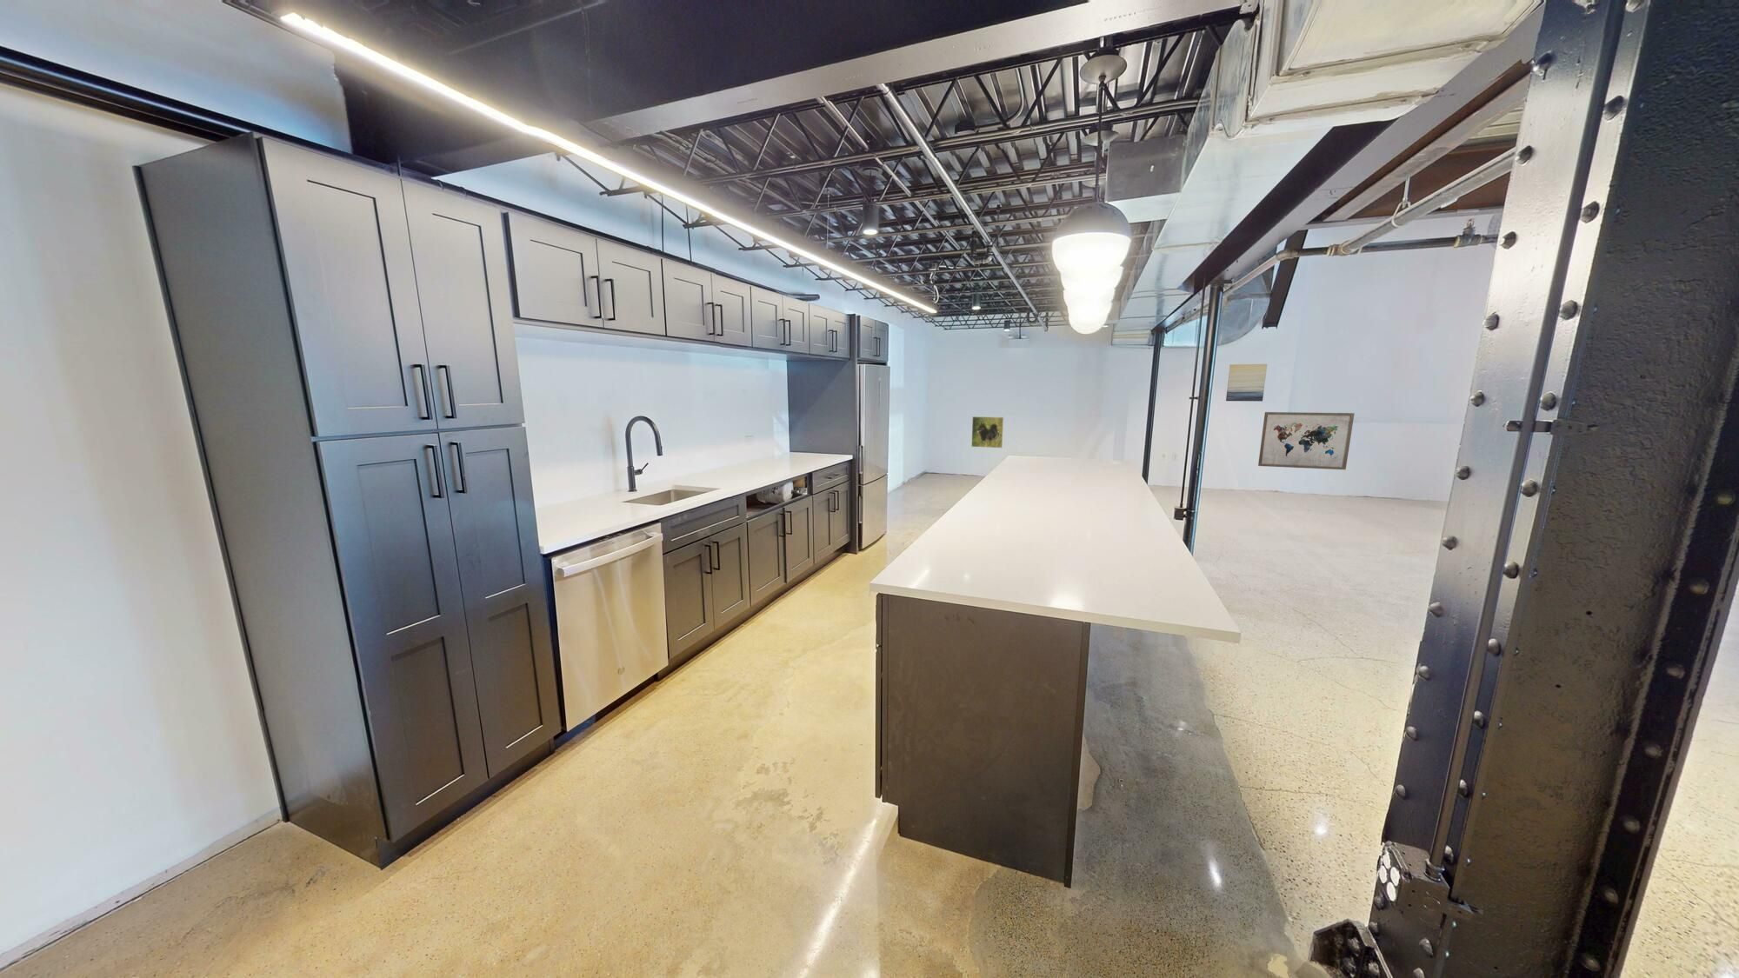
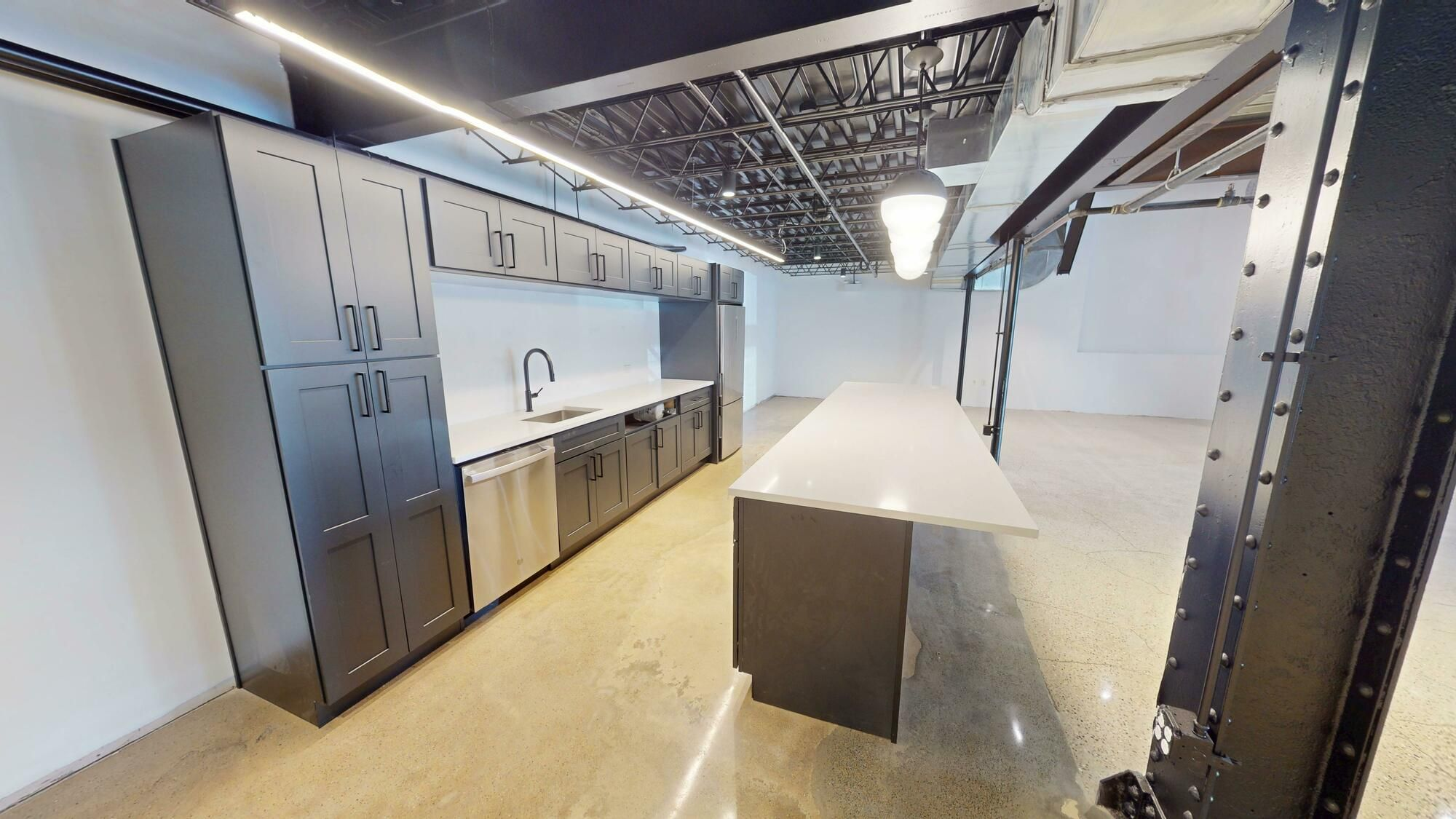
- wall art [1225,363,1267,401]
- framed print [970,416,1004,449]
- wall art [1258,411,1356,470]
